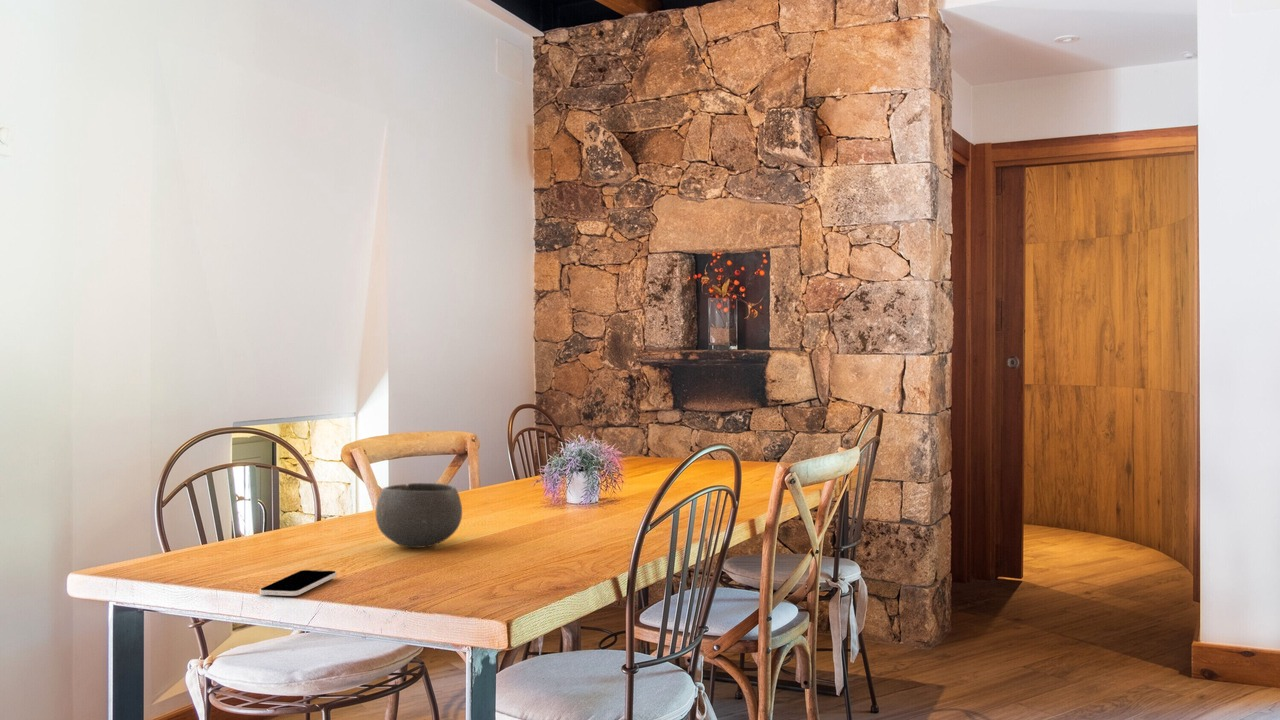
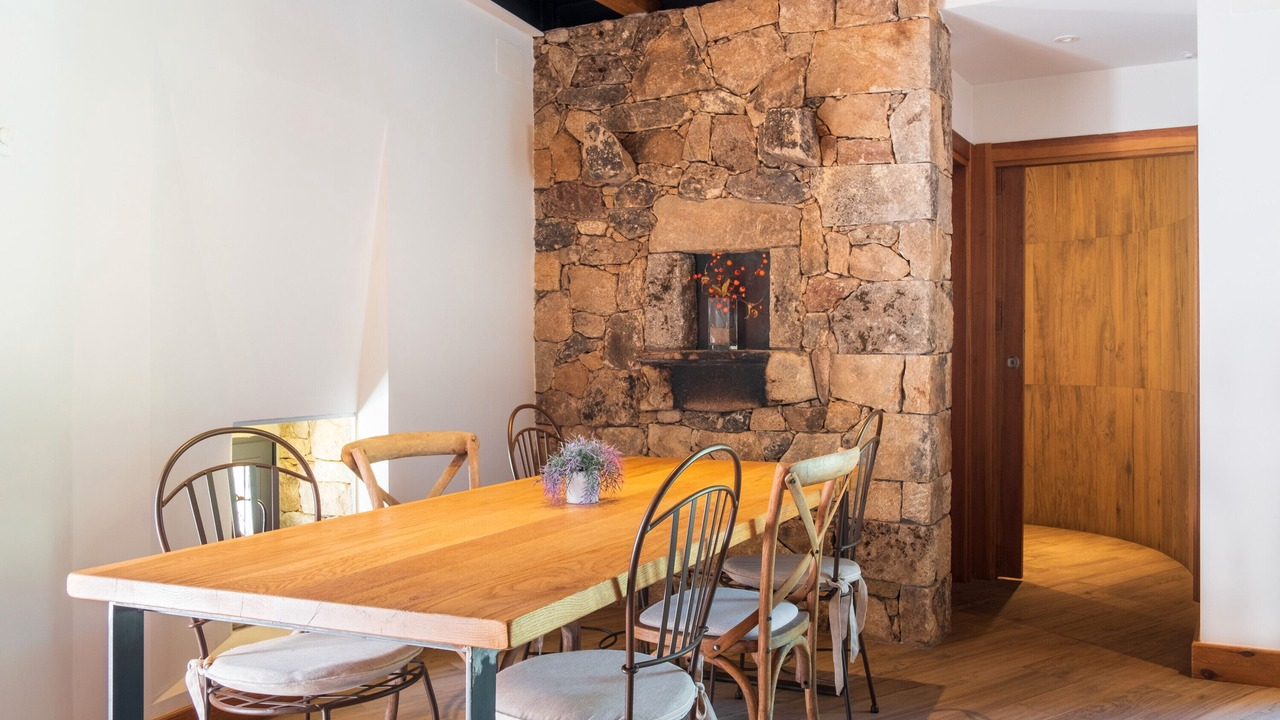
- bowl [375,482,463,549]
- smartphone [259,569,338,597]
